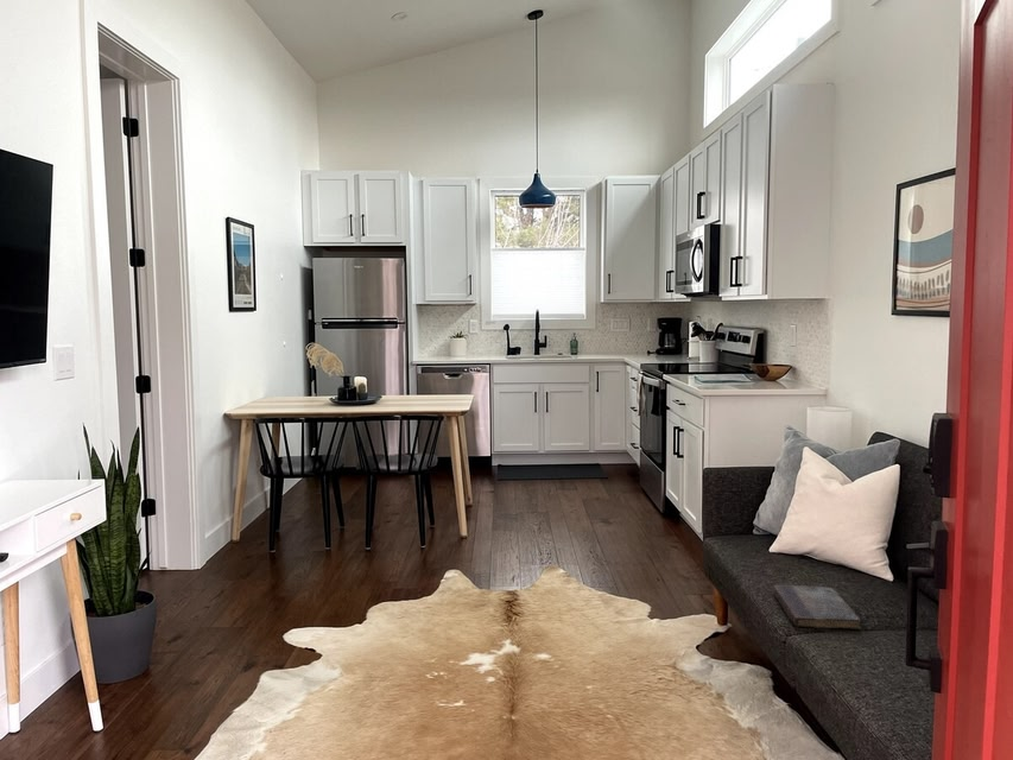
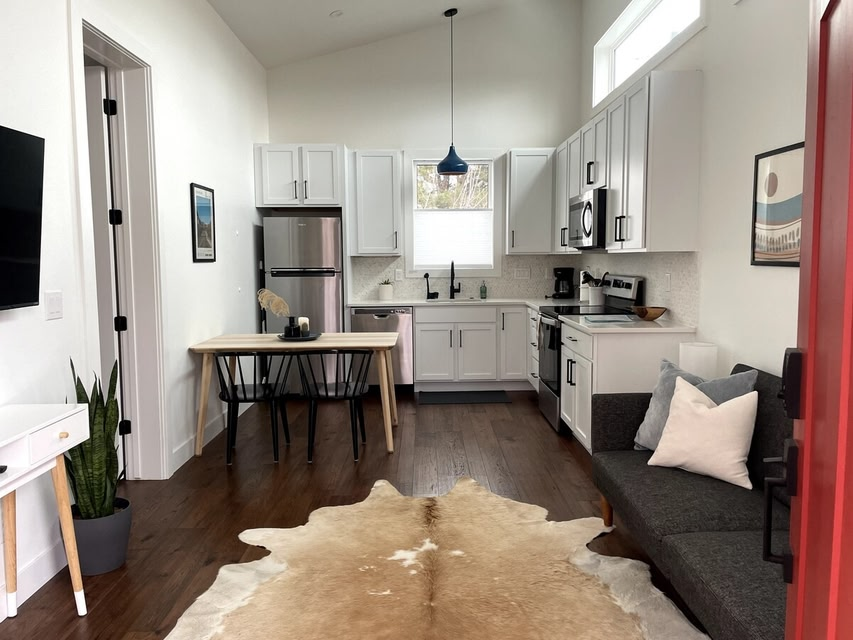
- book [772,584,862,631]
